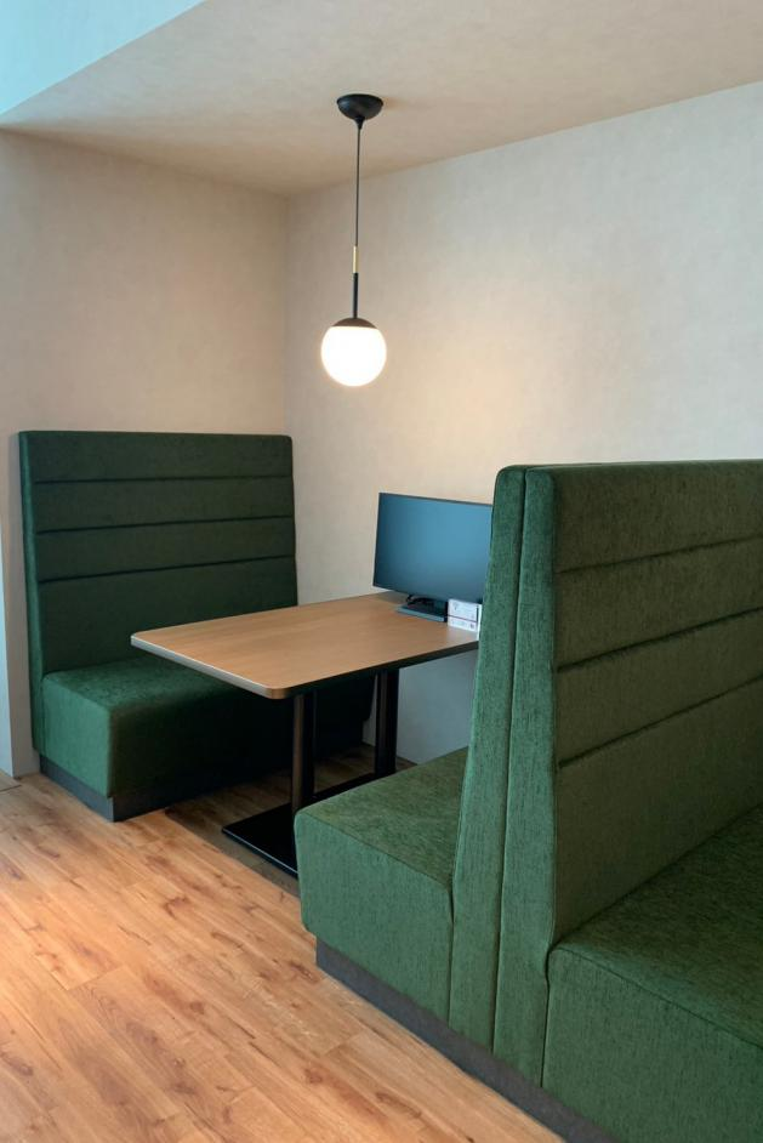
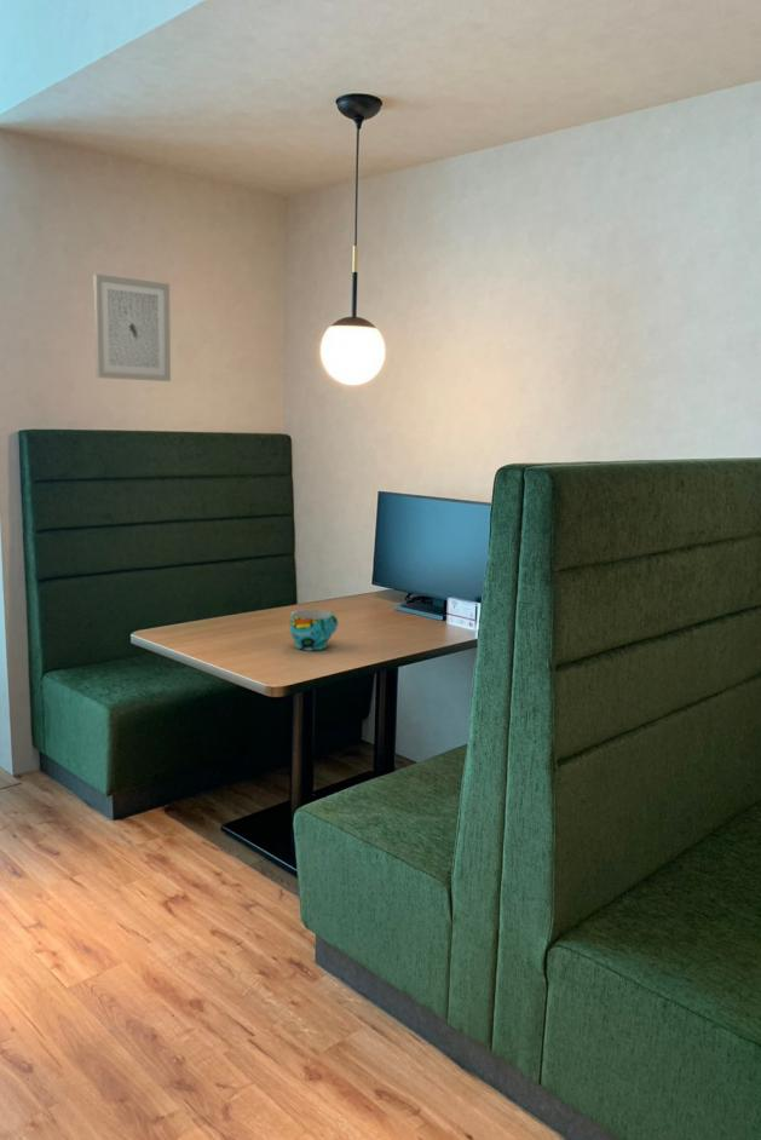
+ cup [289,609,339,651]
+ wall art [92,272,172,382]
